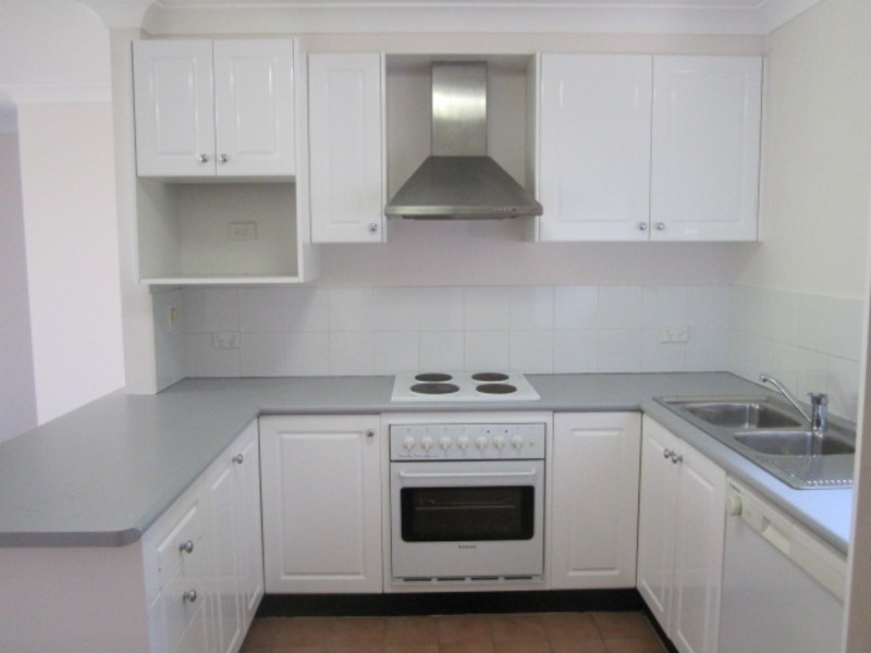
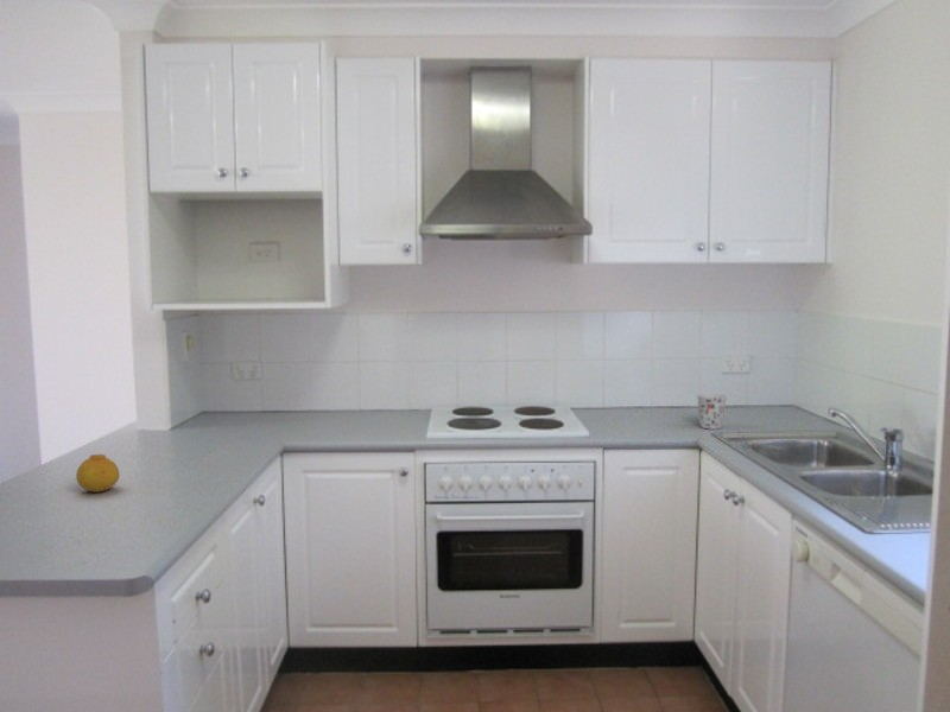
+ fruit [75,453,121,494]
+ cup [696,392,728,431]
